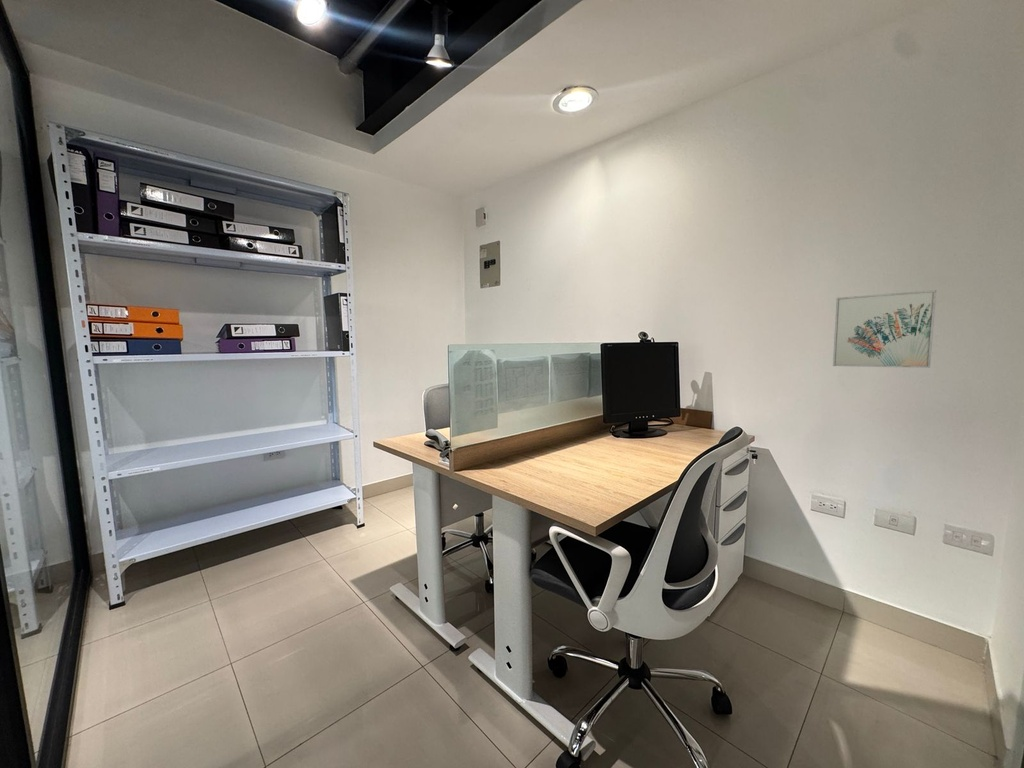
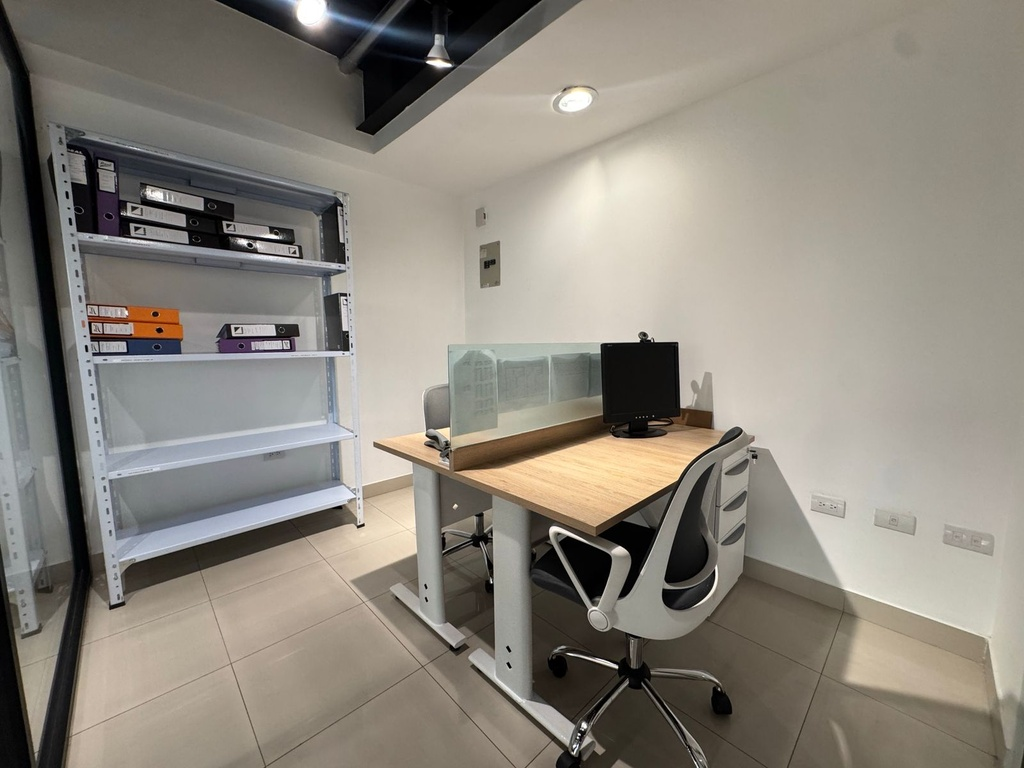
- wall art [832,289,937,369]
